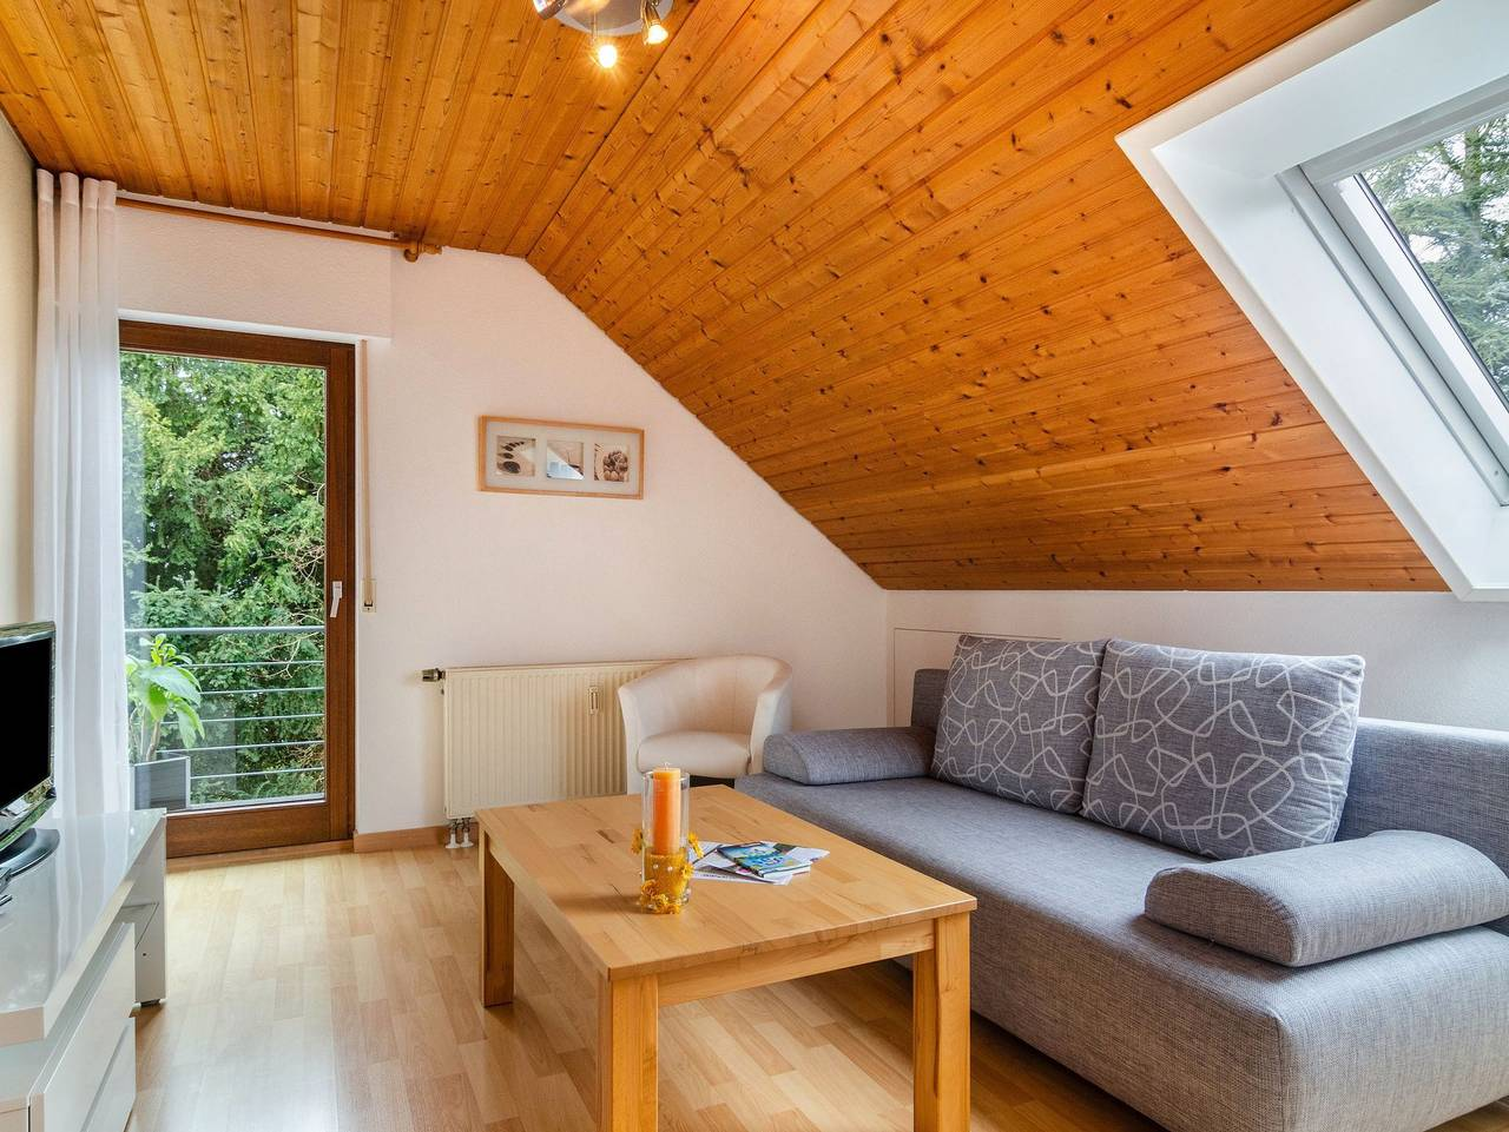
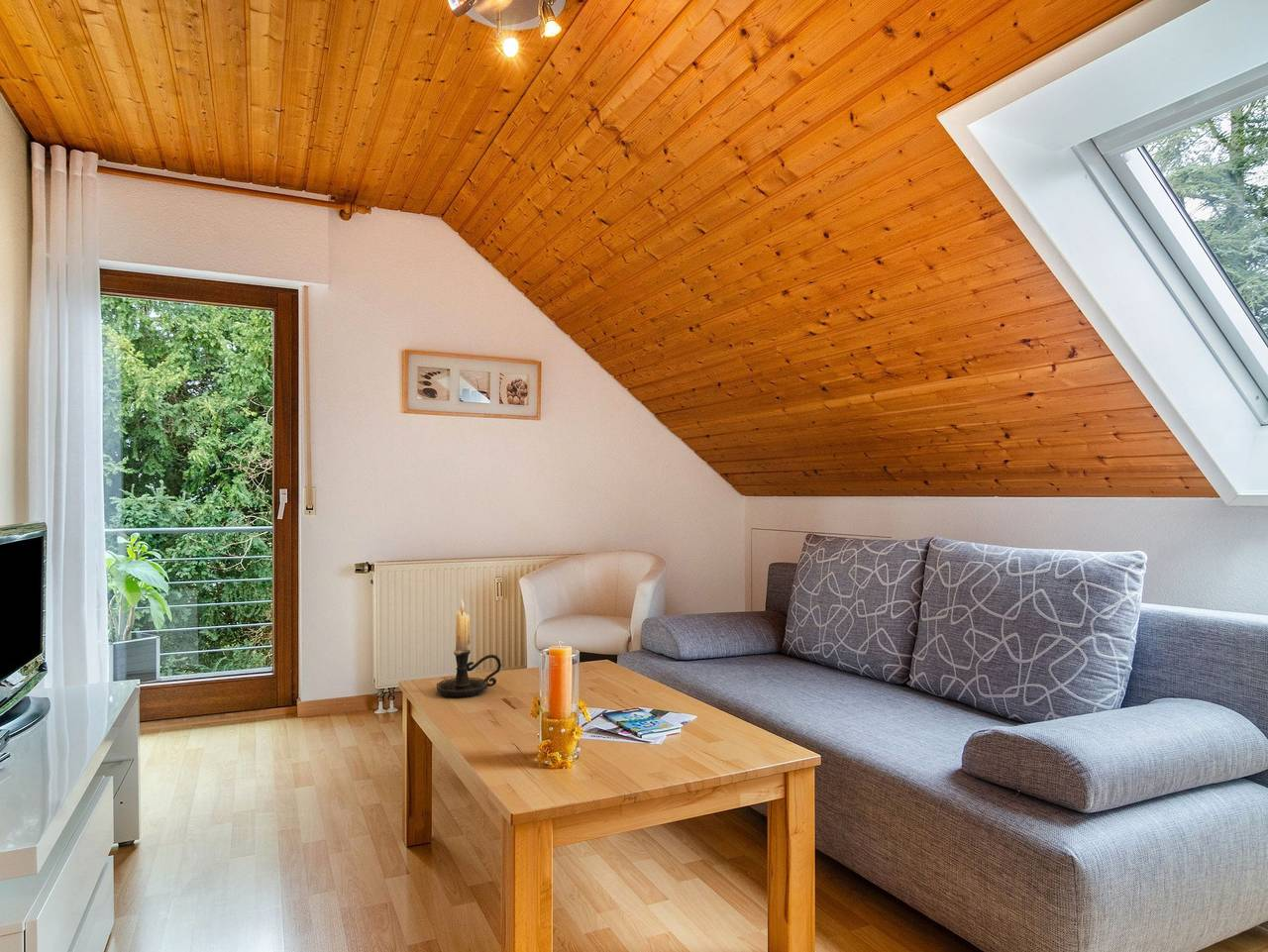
+ candle holder [436,597,502,698]
